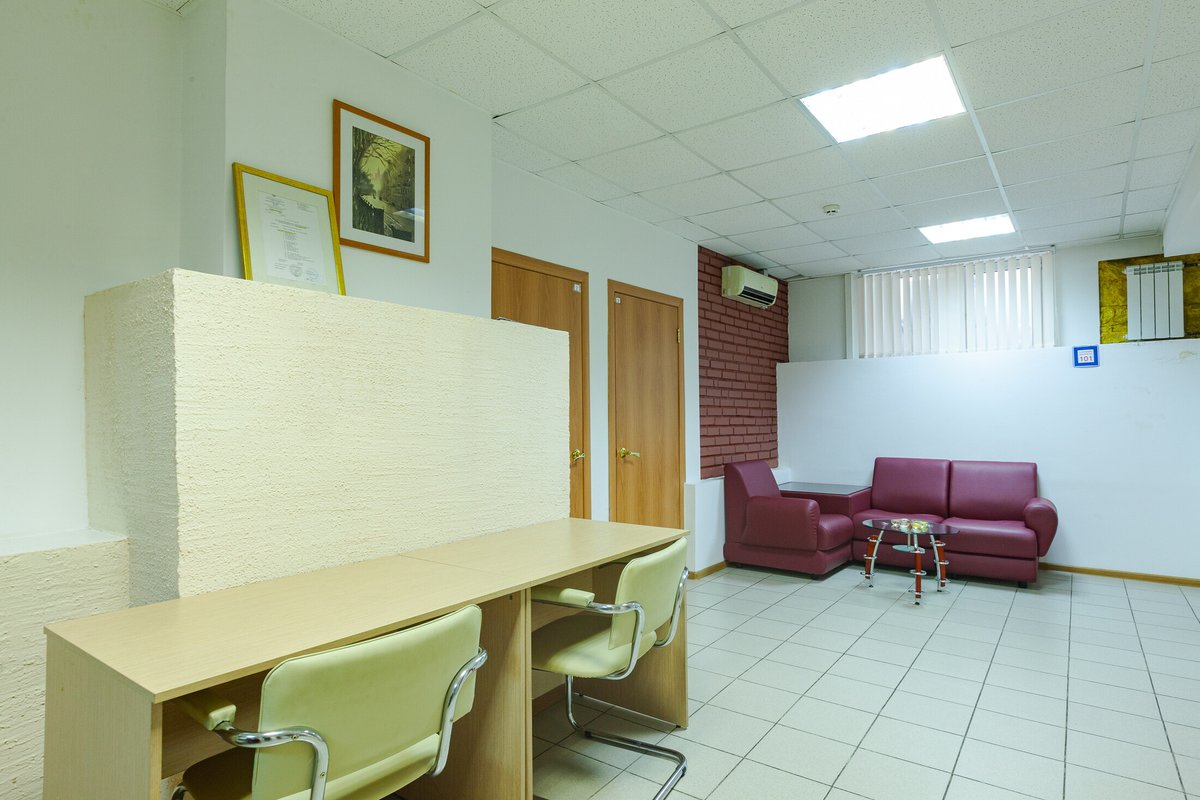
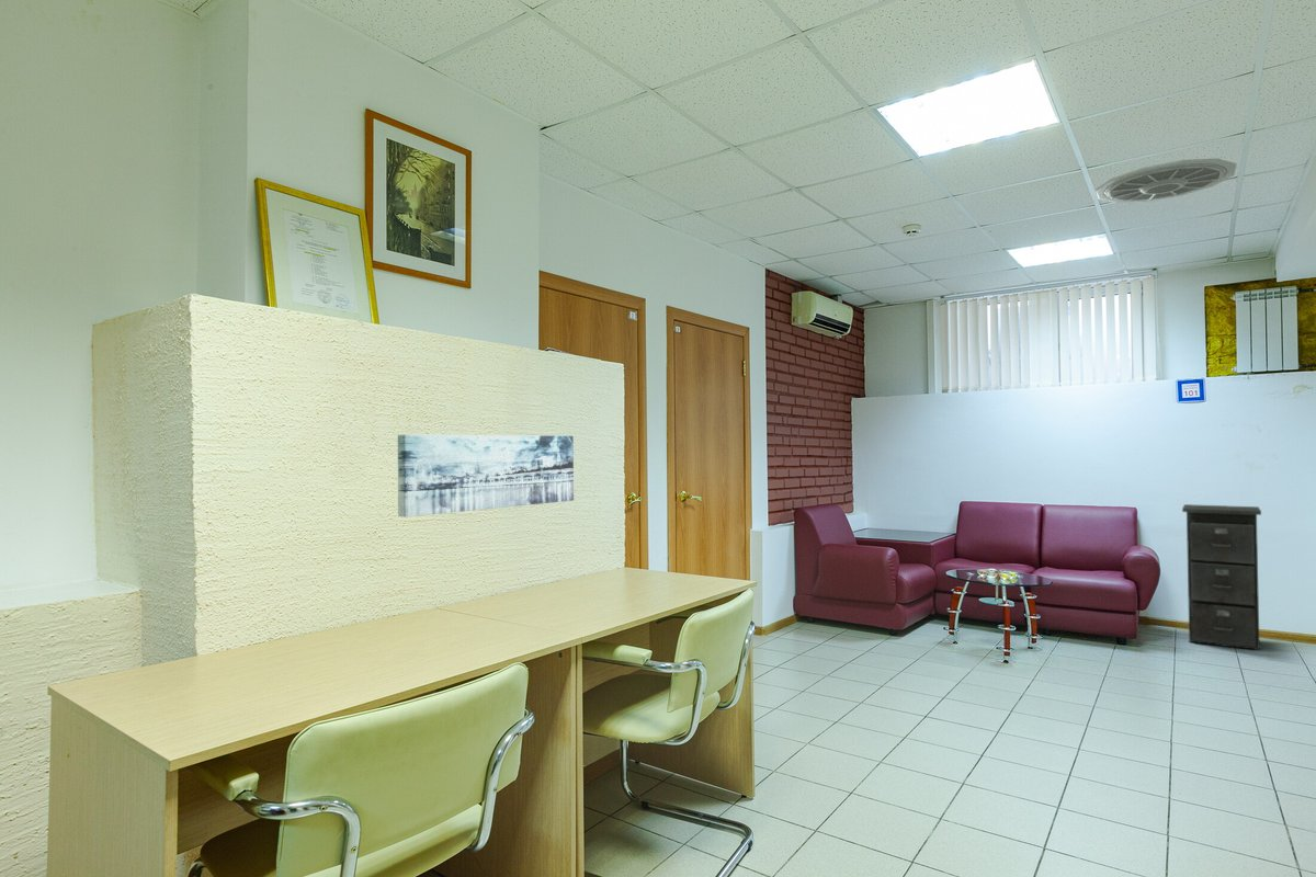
+ wall art [397,433,575,519]
+ filing cabinet [1181,503,1262,651]
+ ceiling vent [1094,157,1237,204]
